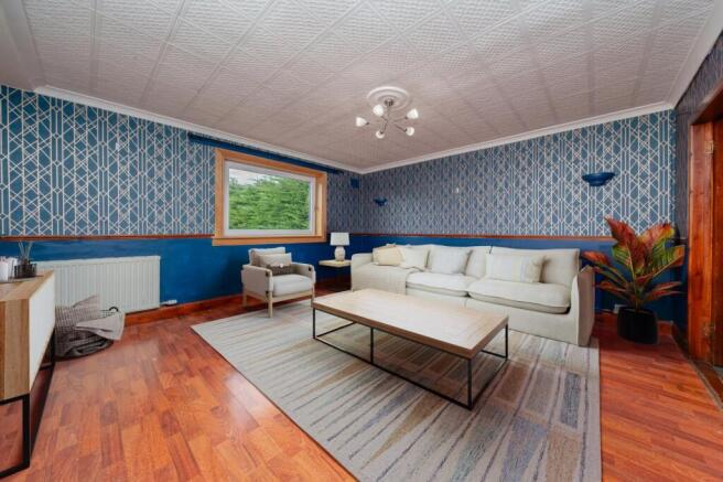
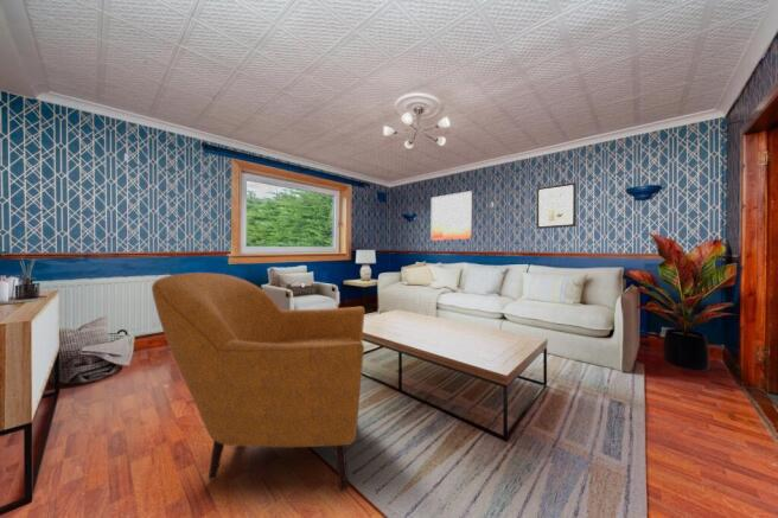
+ armchair [151,271,365,492]
+ wall art [431,190,473,242]
+ wall art [536,181,578,230]
